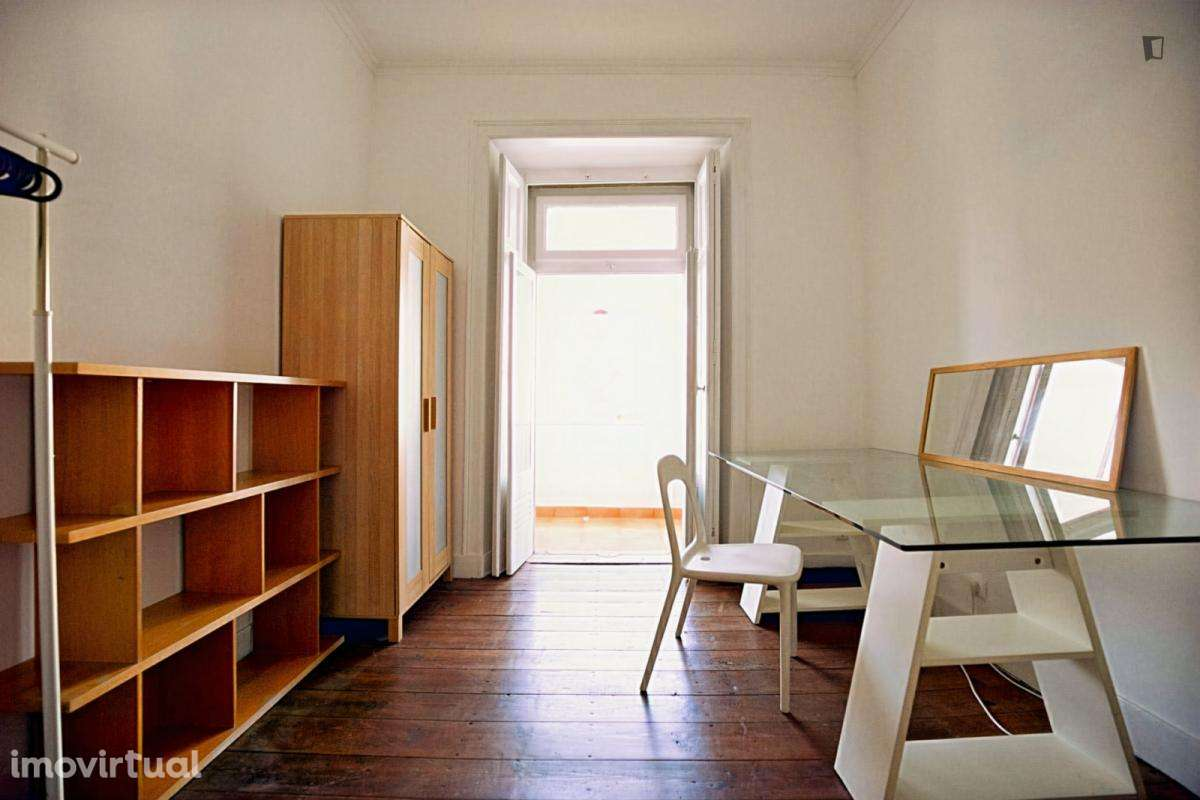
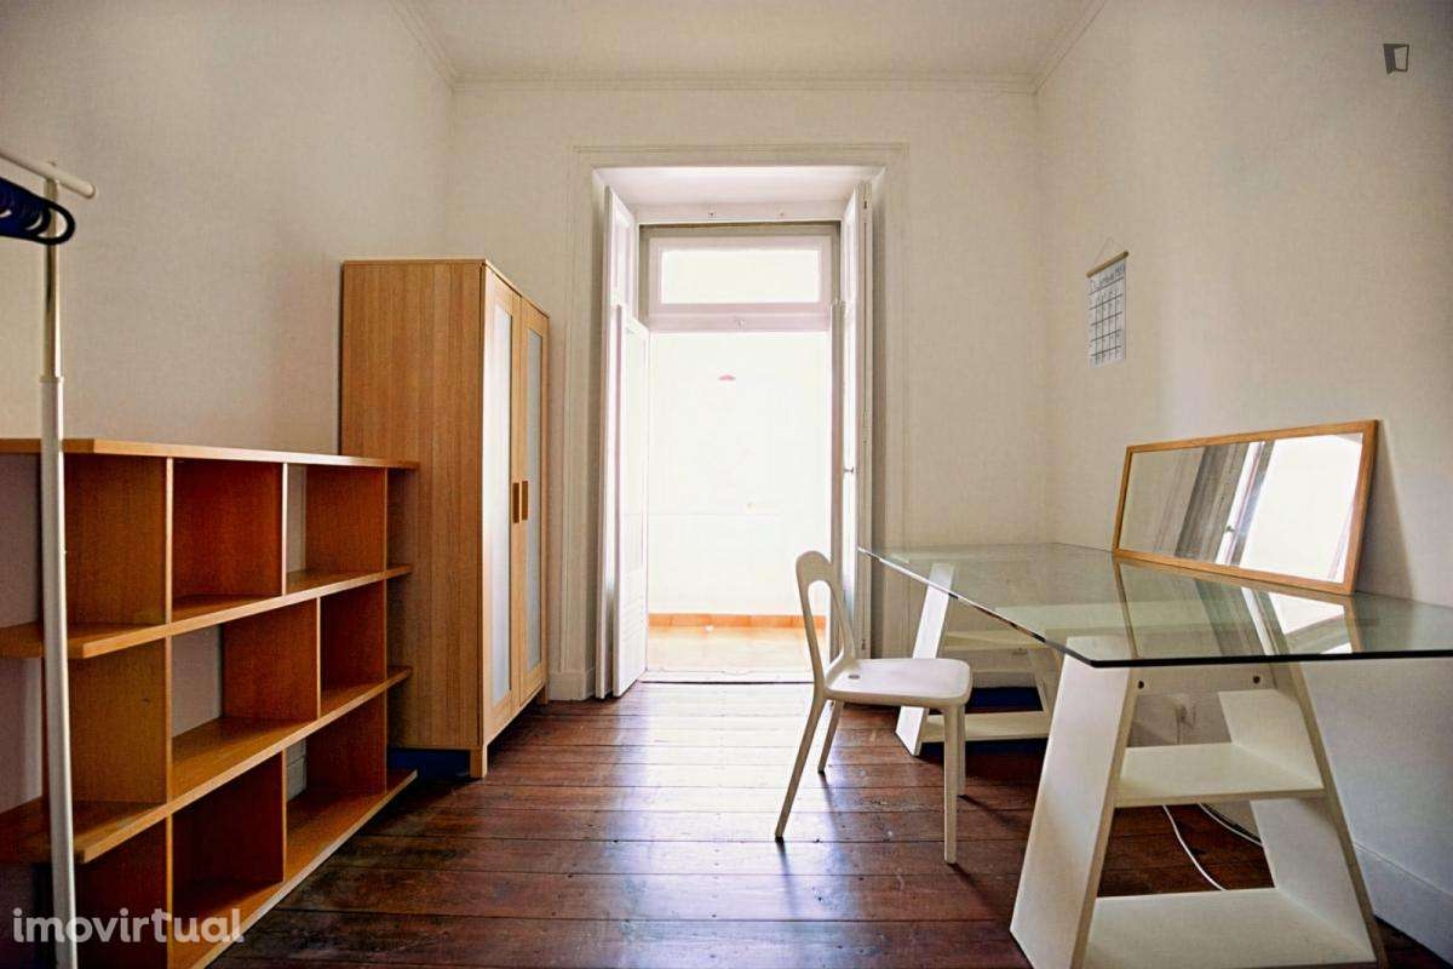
+ calendar [1085,236,1130,372]
